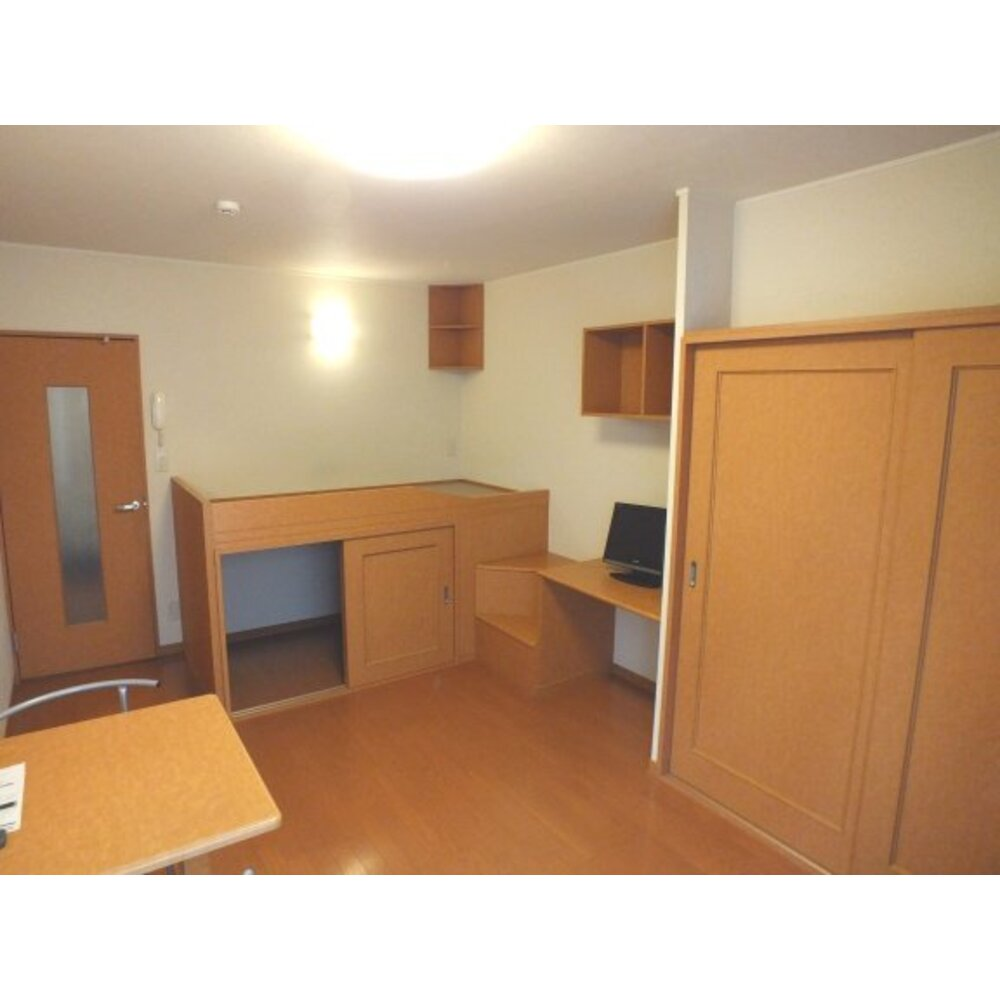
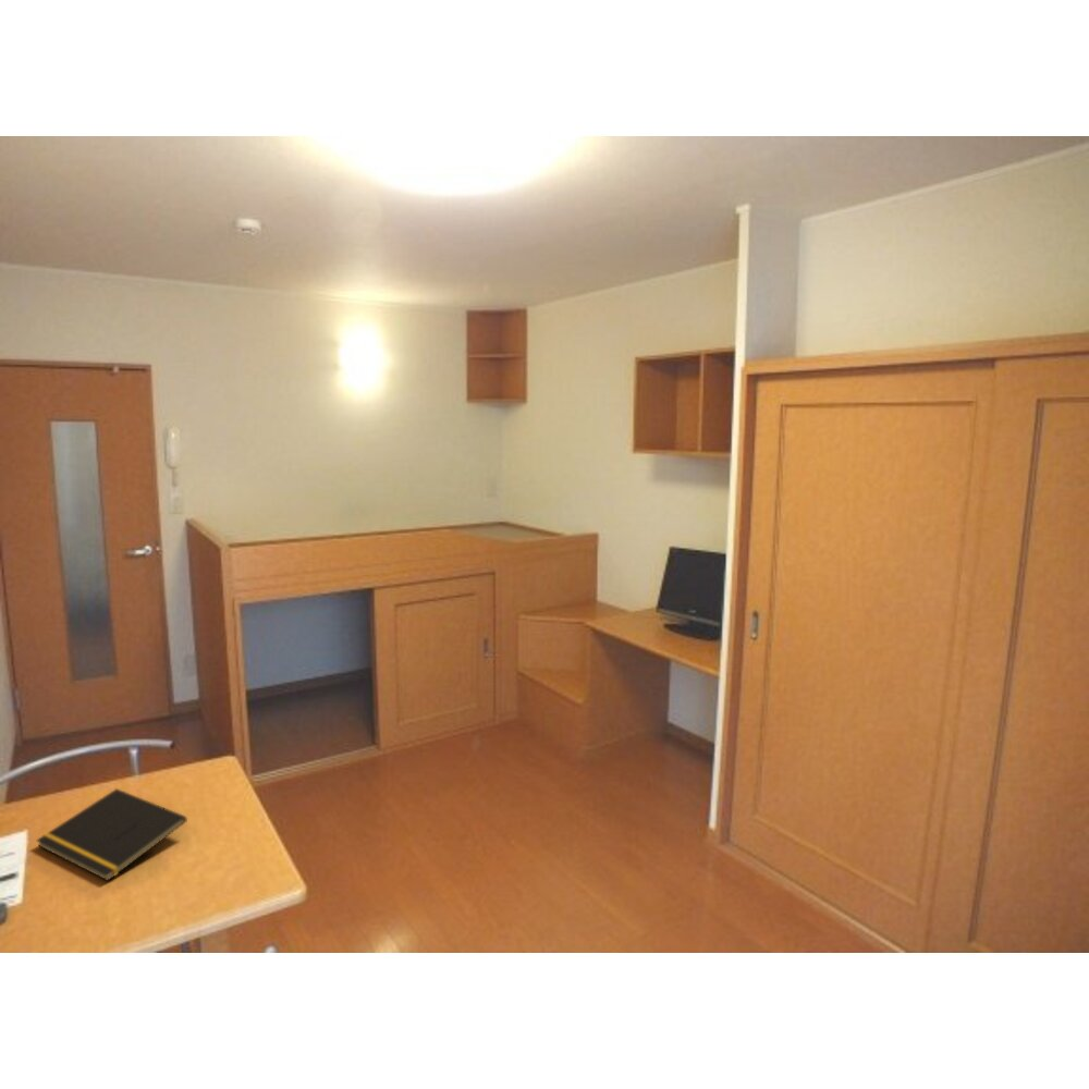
+ notepad [35,787,188,882]
